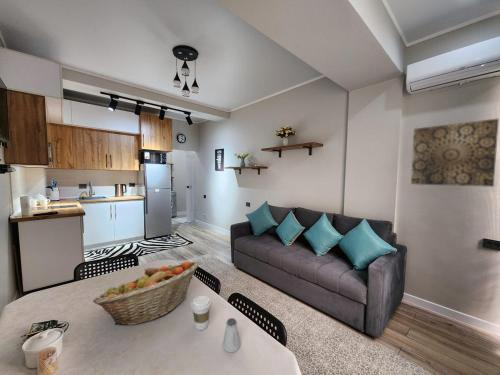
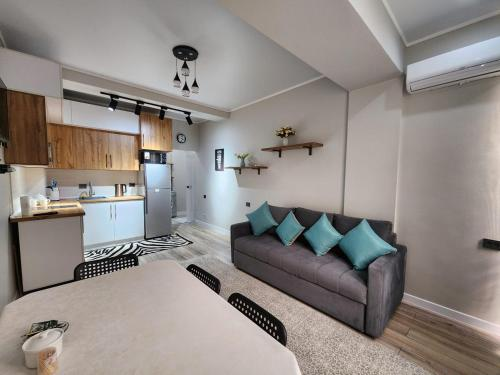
- saltshaker [222,317,241,353]
- coffee cup [190,295,212,331]
- wall art [410,117,500,188]
- fruit basket [92,260,200,326]
